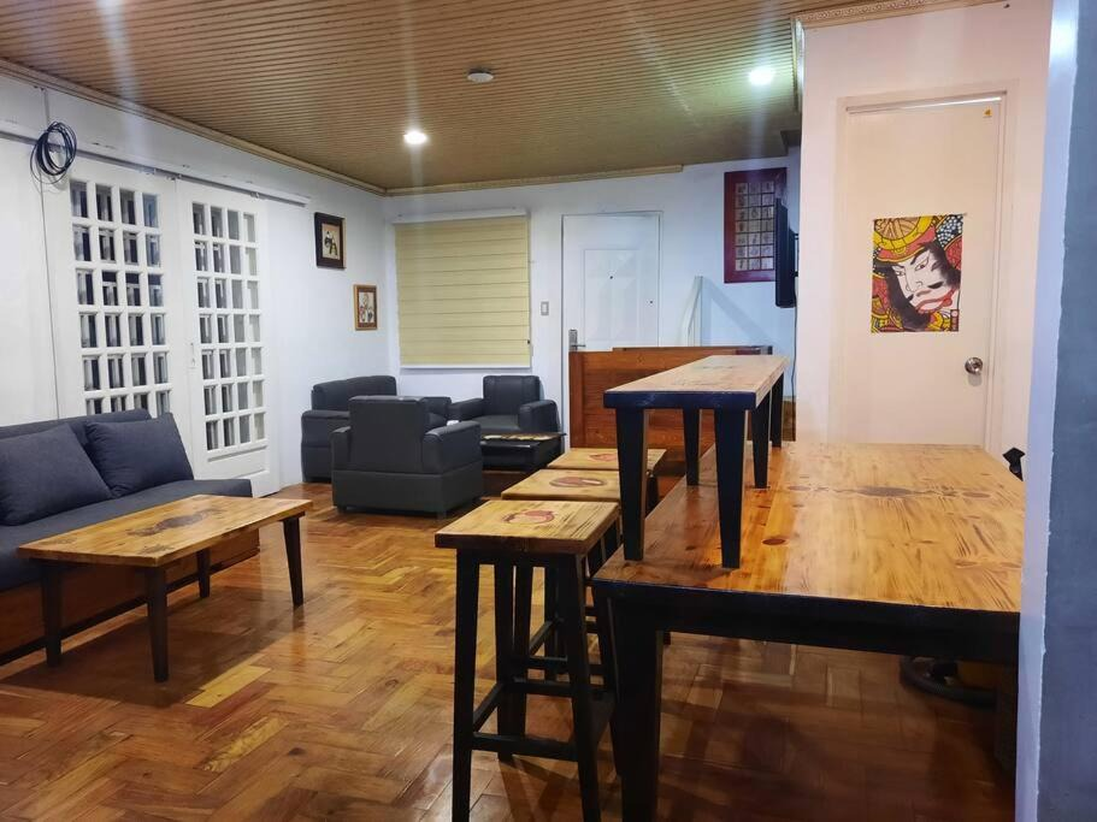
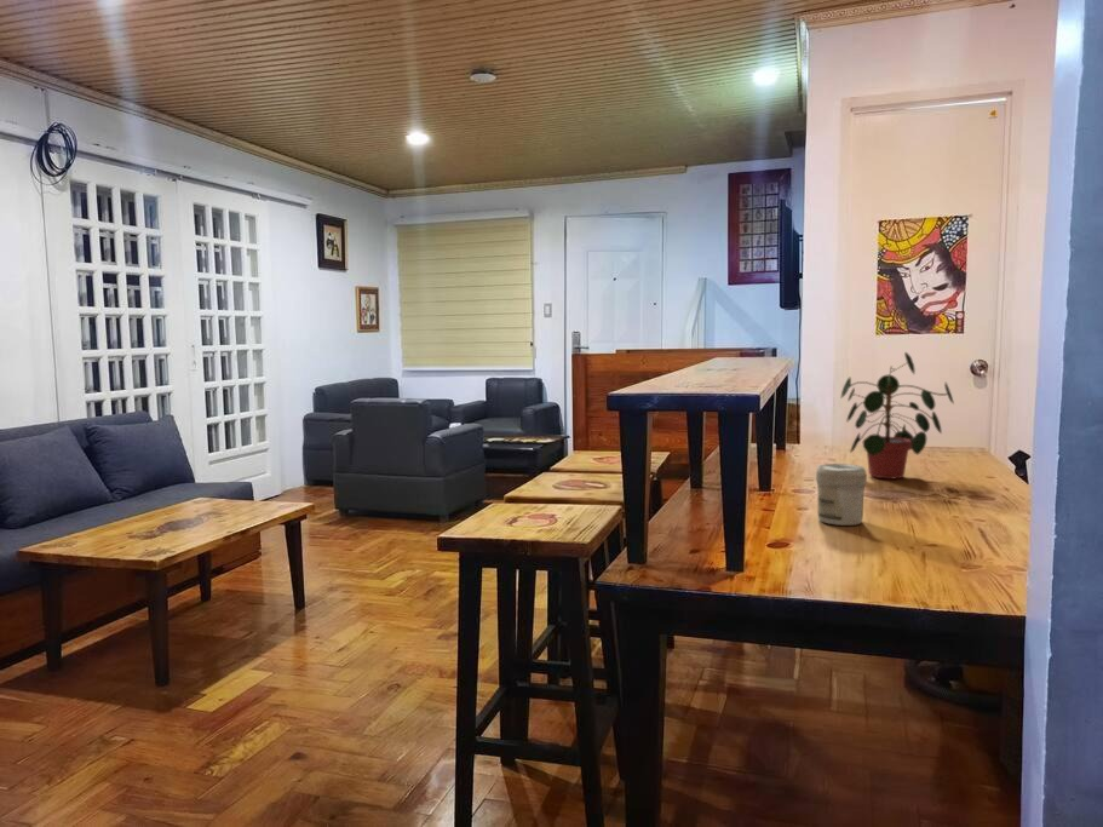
+ jar [815,463,868,527]
+ potted plant [840,351,955,481]
